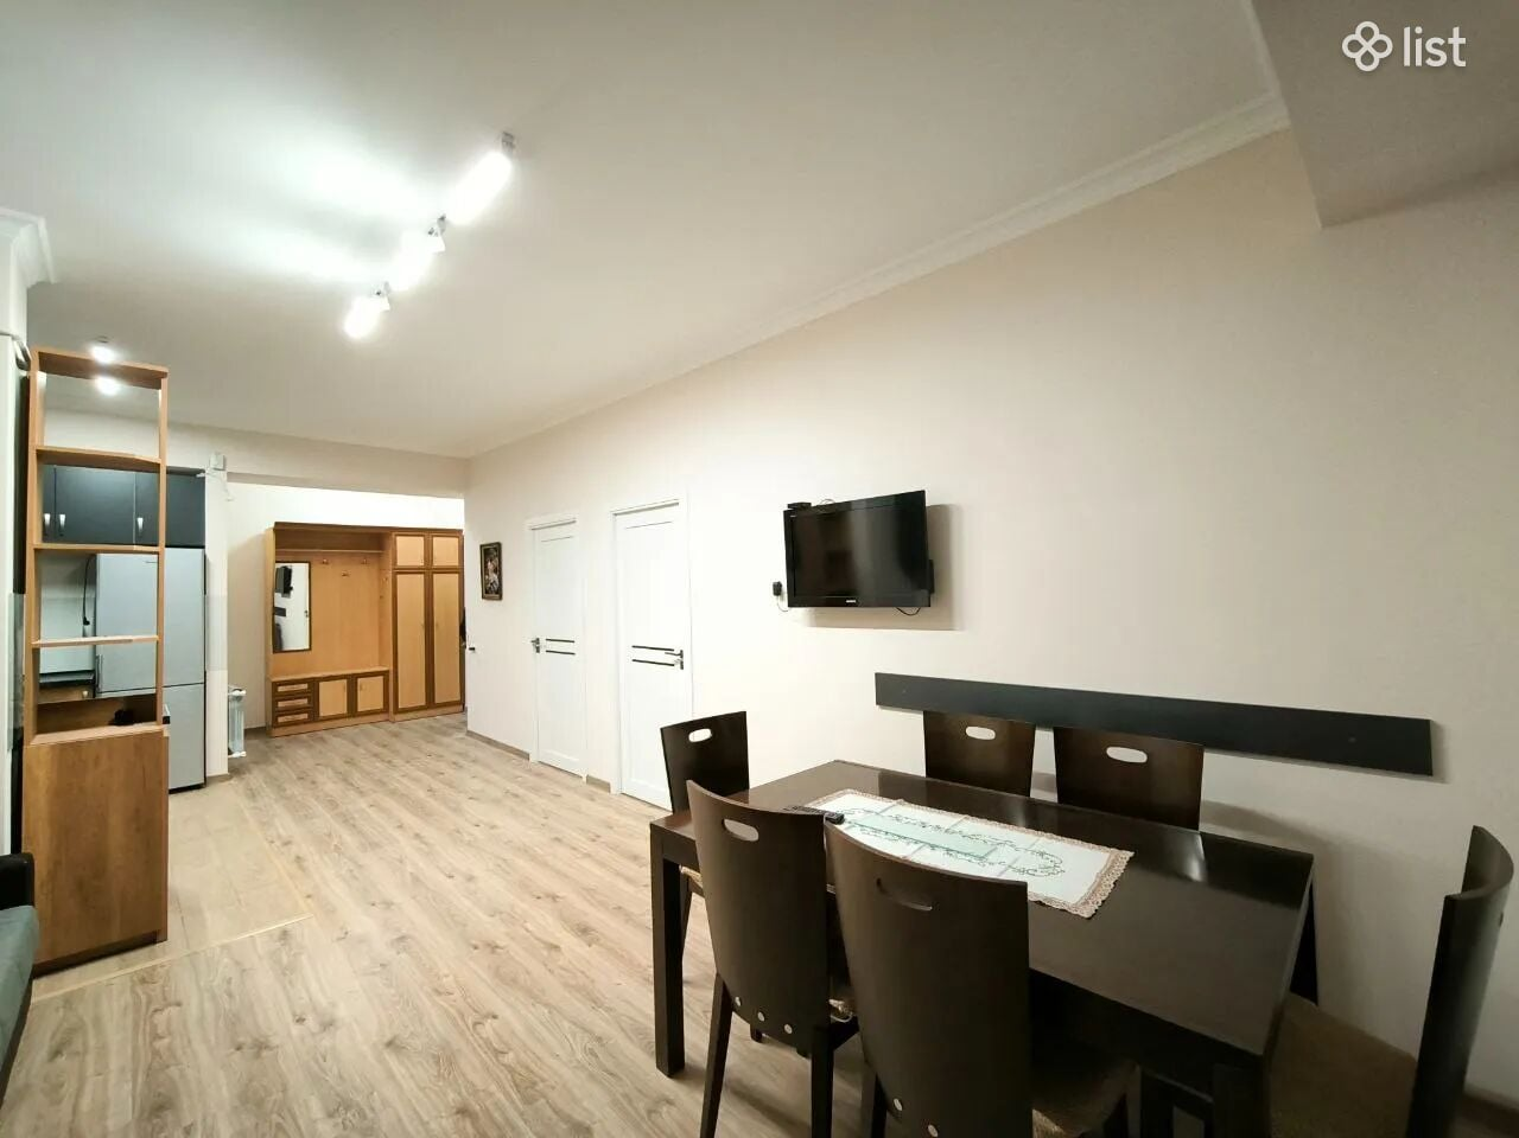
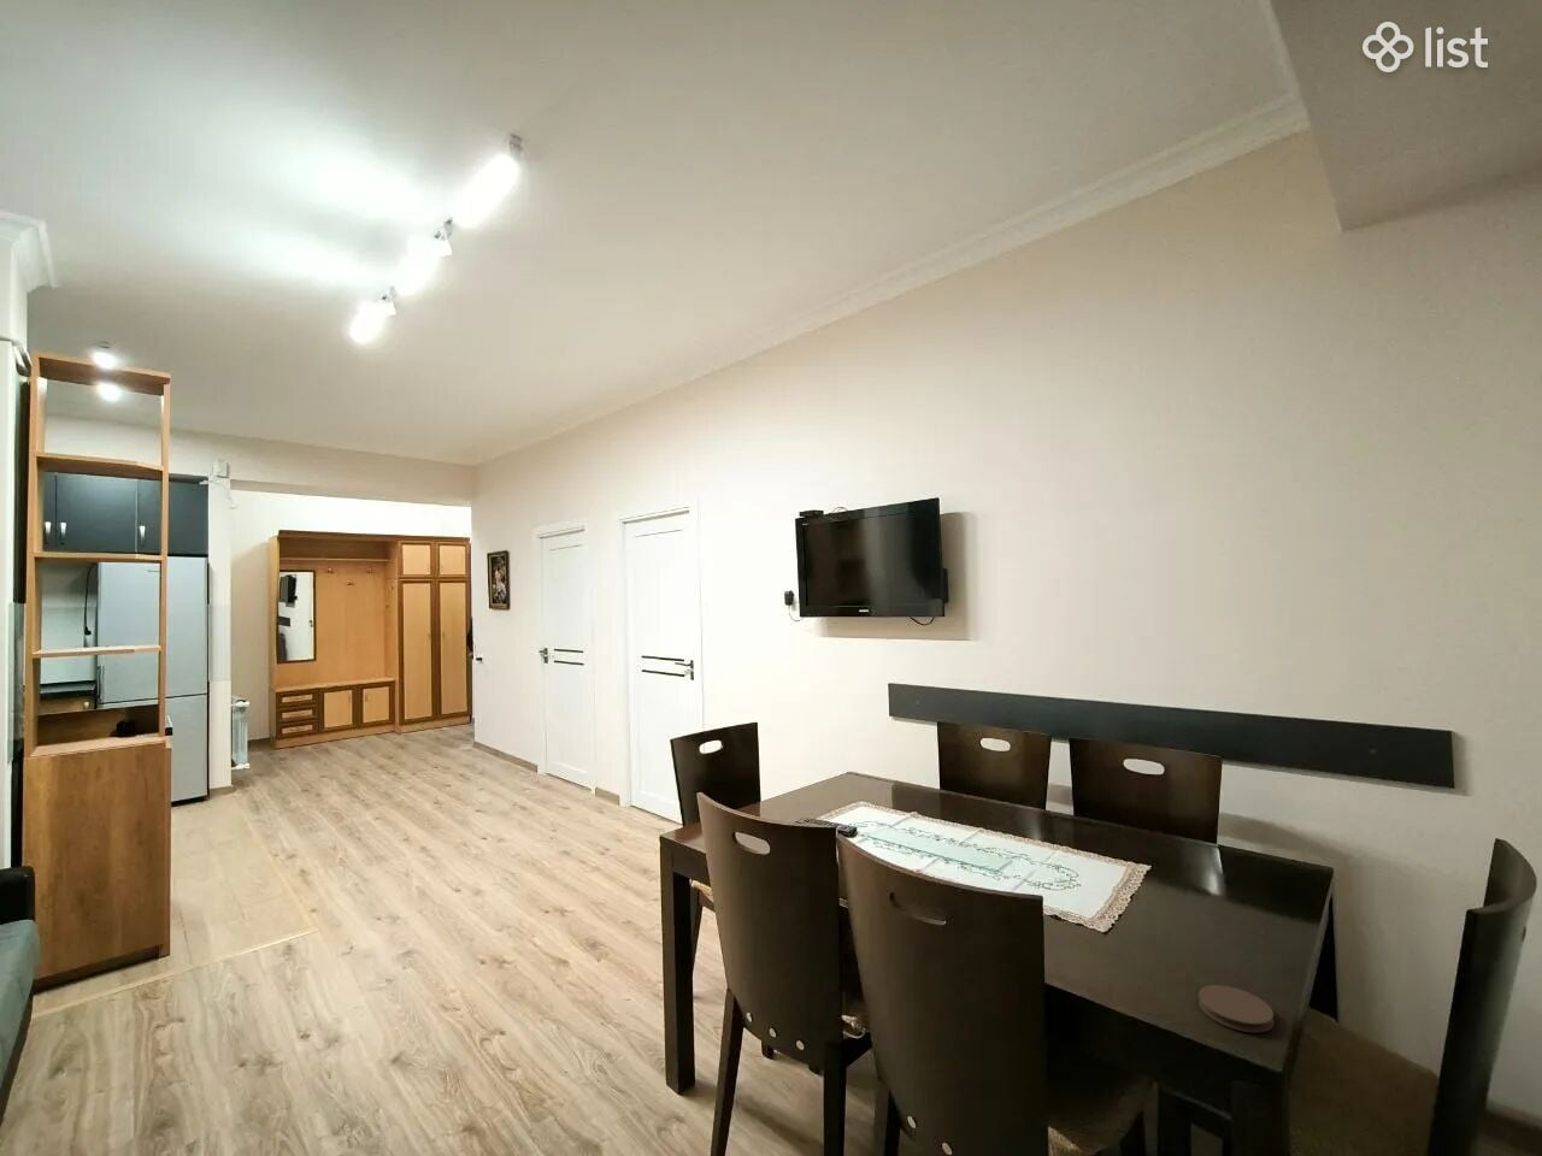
+ coaster [1197,984,1275,1033]
